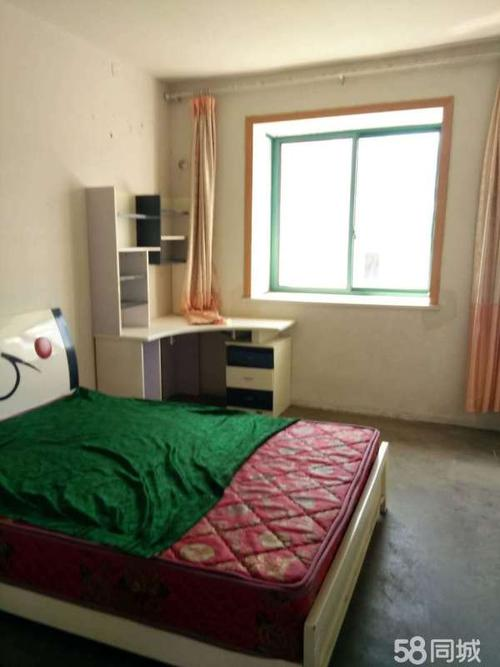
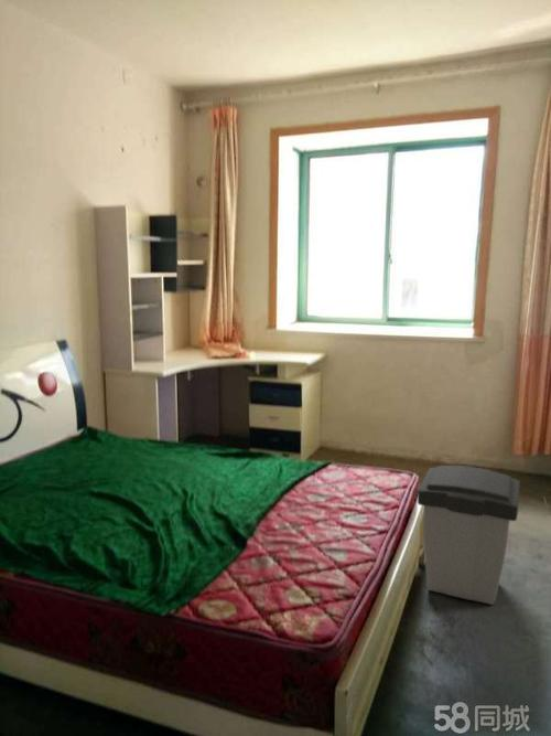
+ trash can [417,465,521,606]
